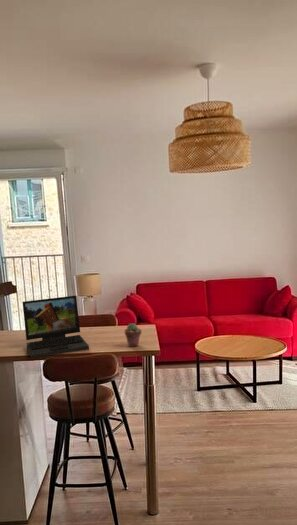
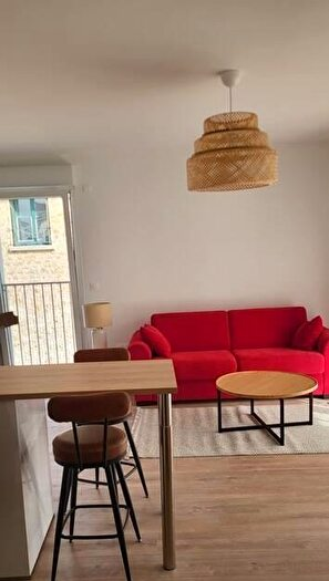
- potted succulent [124,322,143,348]
- laptop [22,295,90,359]
